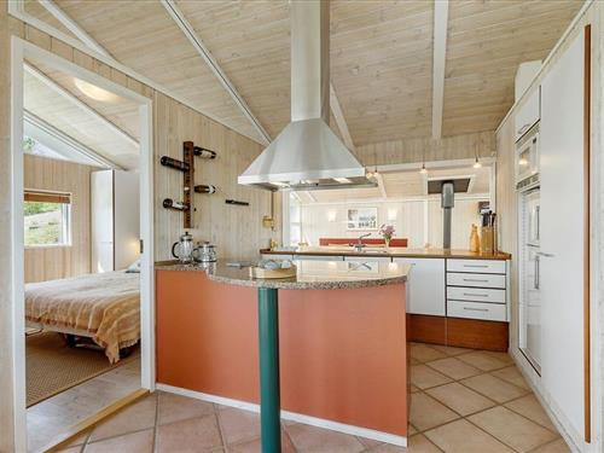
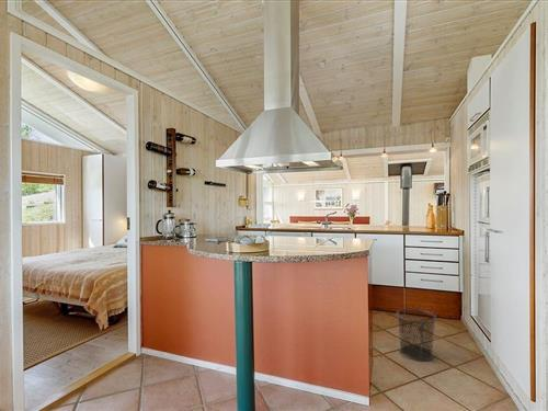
+ waste bin [396,308,437,362]
